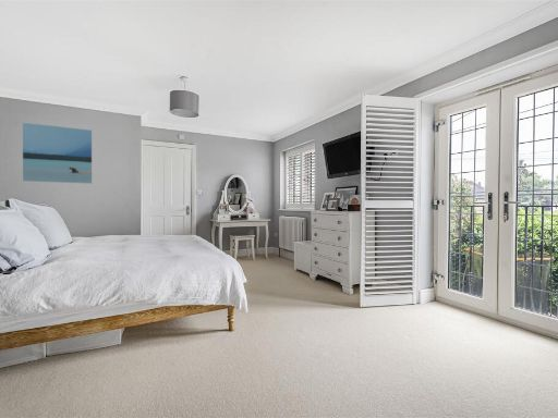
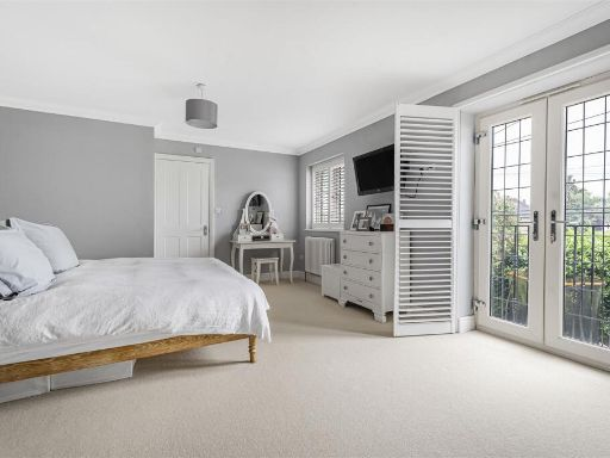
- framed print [21,121,94,185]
